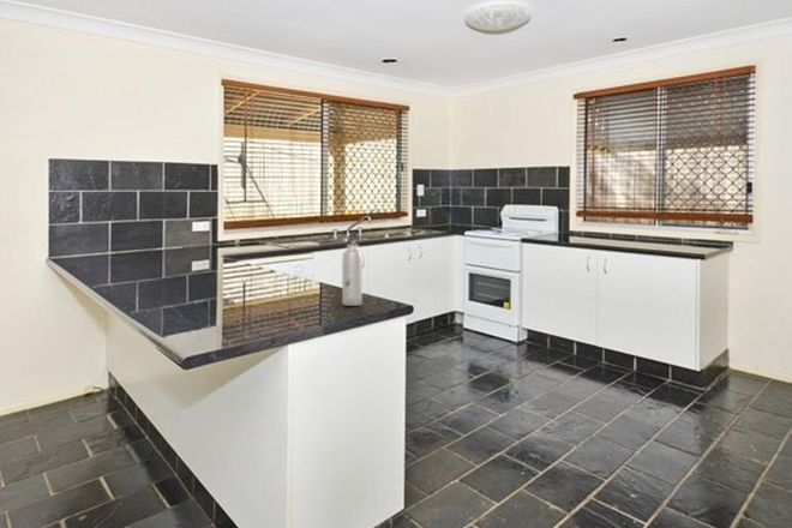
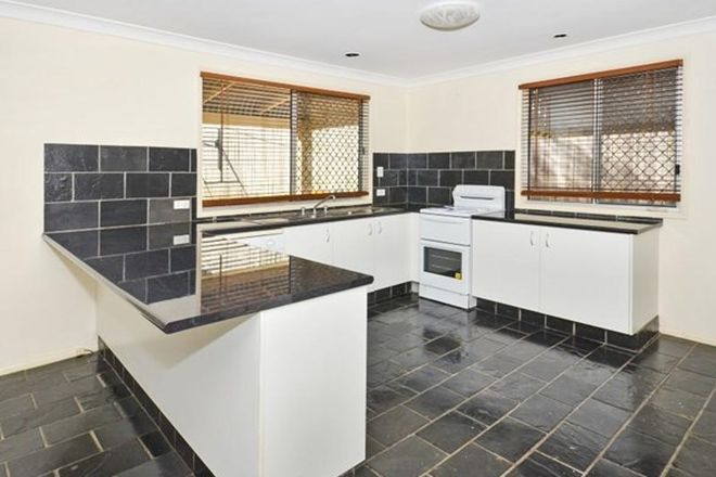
- water bottle [341,233,364,307]
